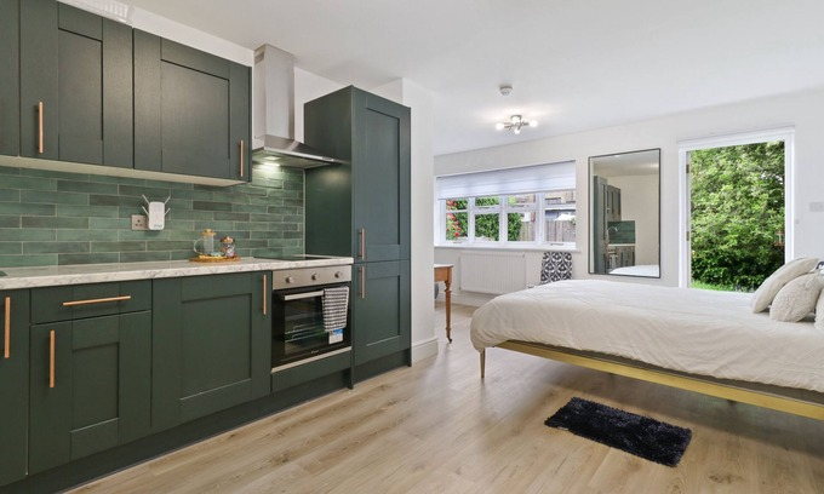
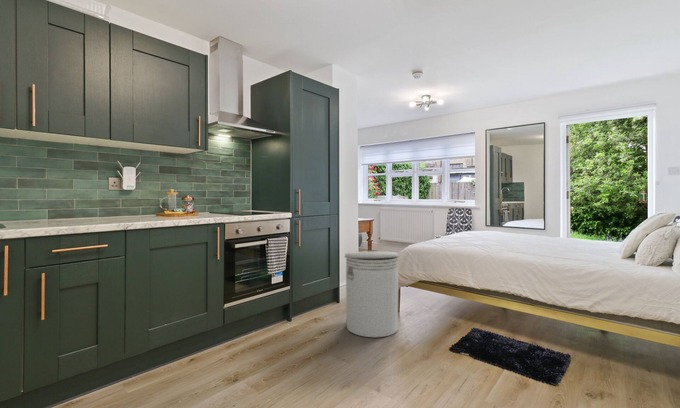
+ can [343,249,400,338]
